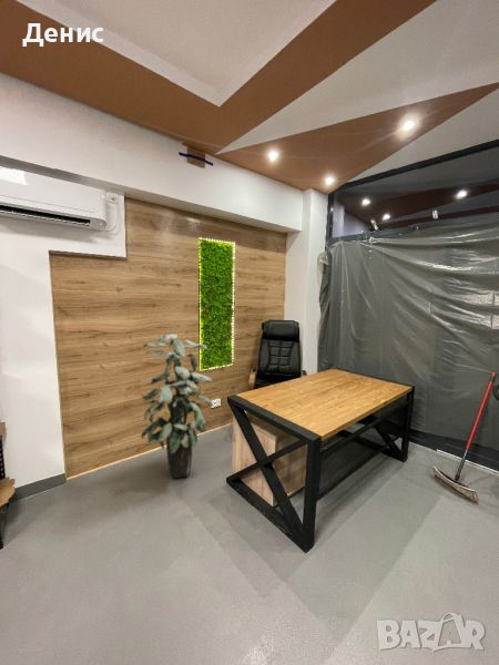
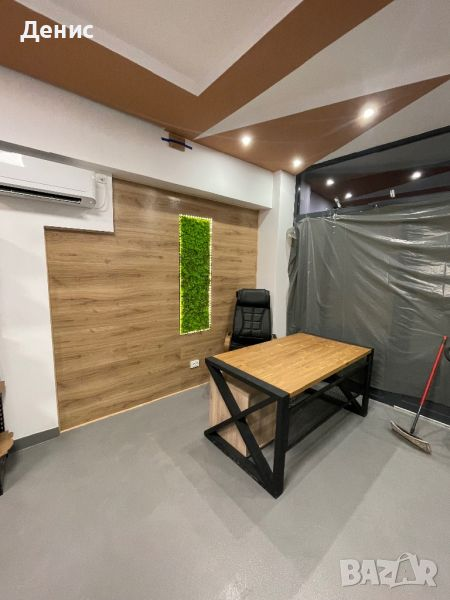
- indoor plant [140,332,214,479]
